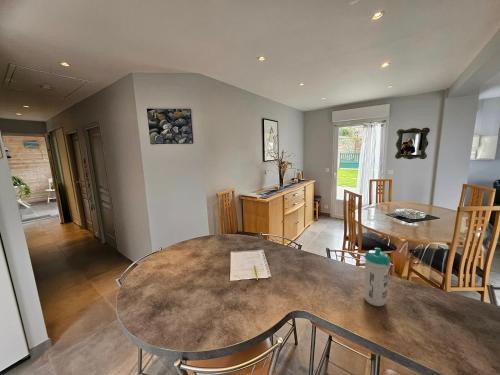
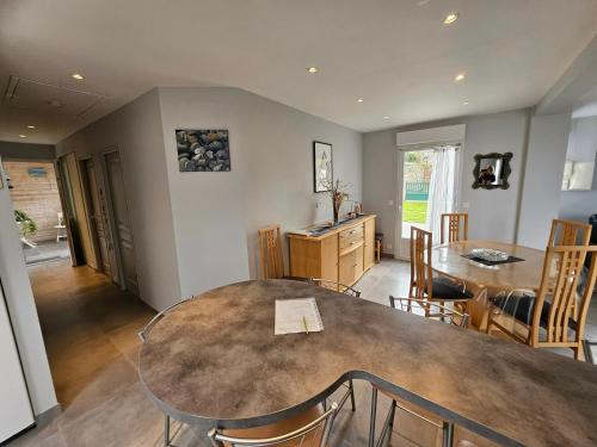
- water bottle [363,247,391,307]
